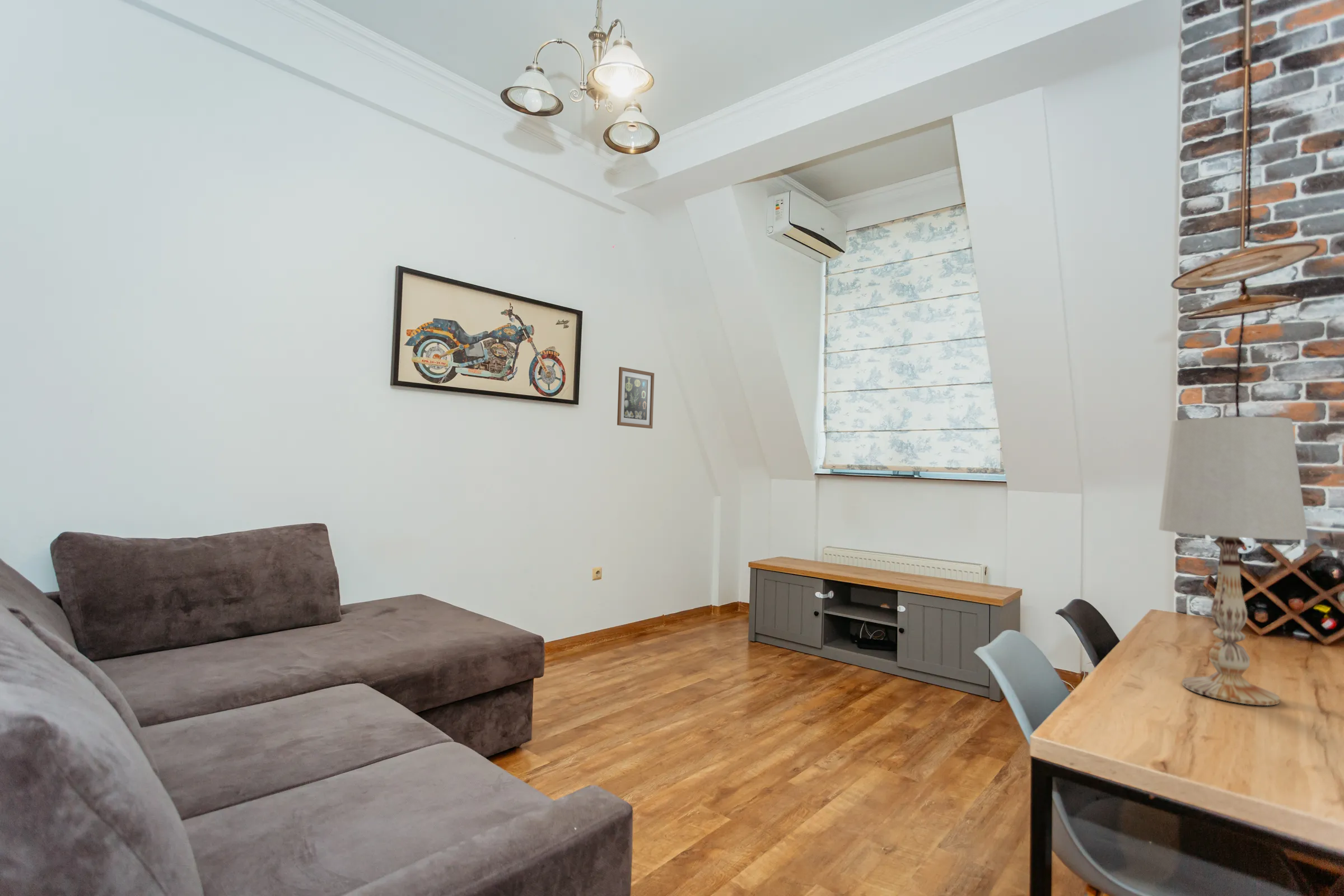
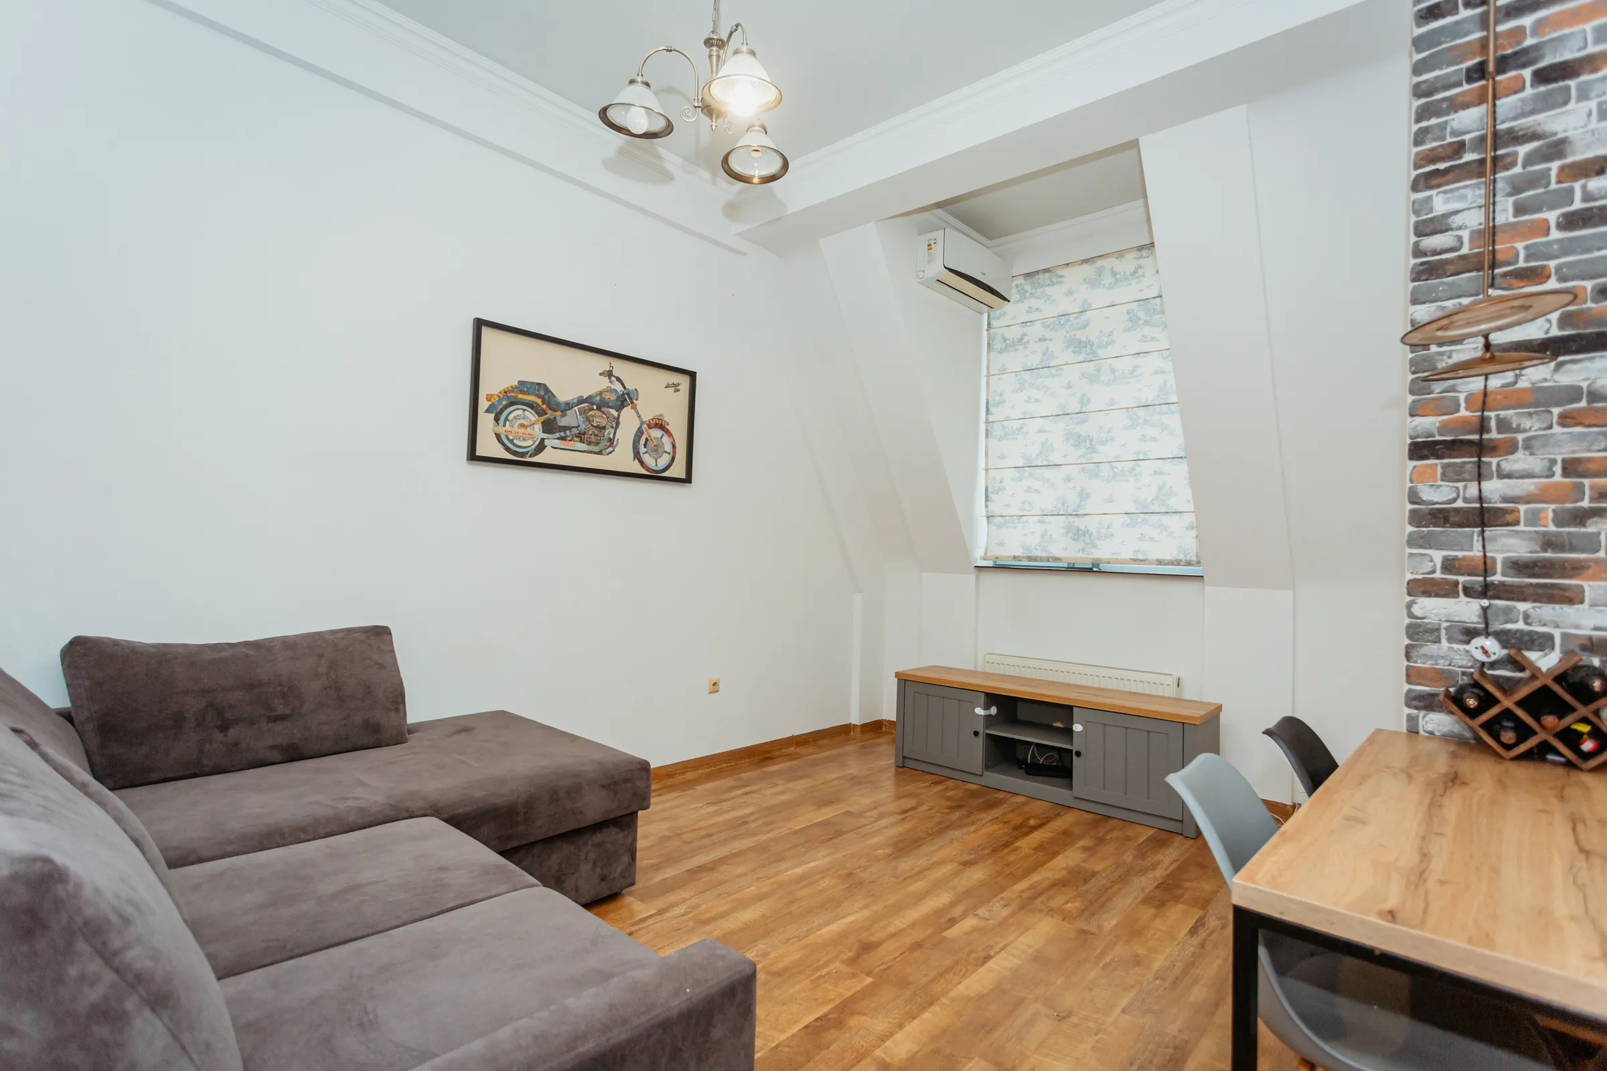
- wall art [617,366,655,429]
- table lamp [1158,416,1308,706]
